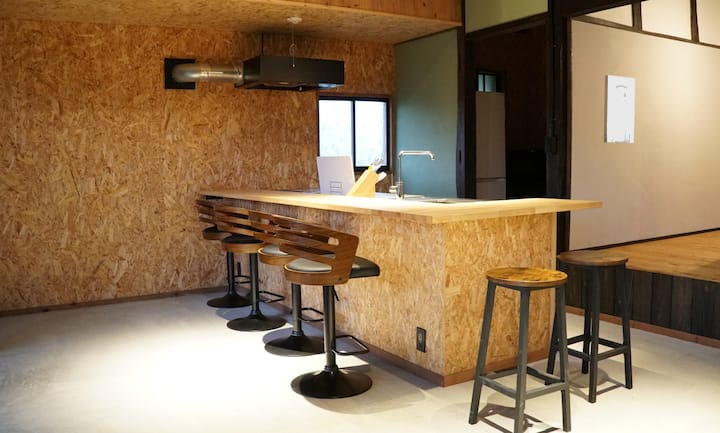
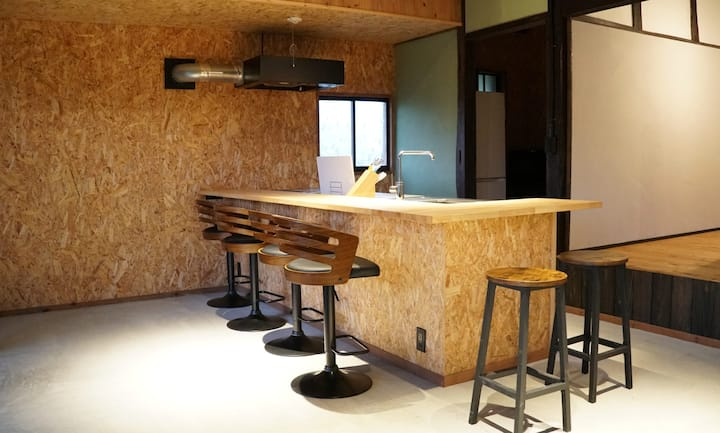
- wall art [603,74,636,144]
